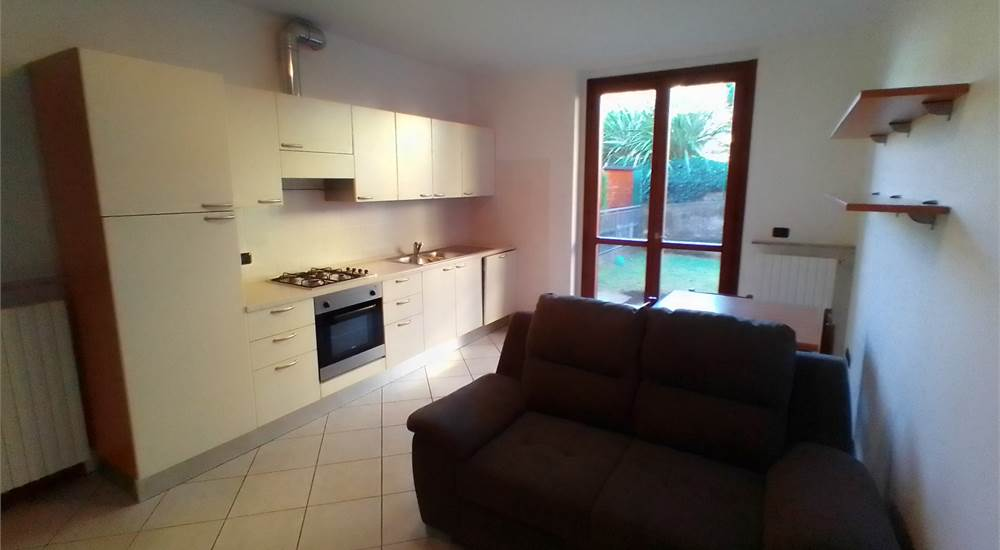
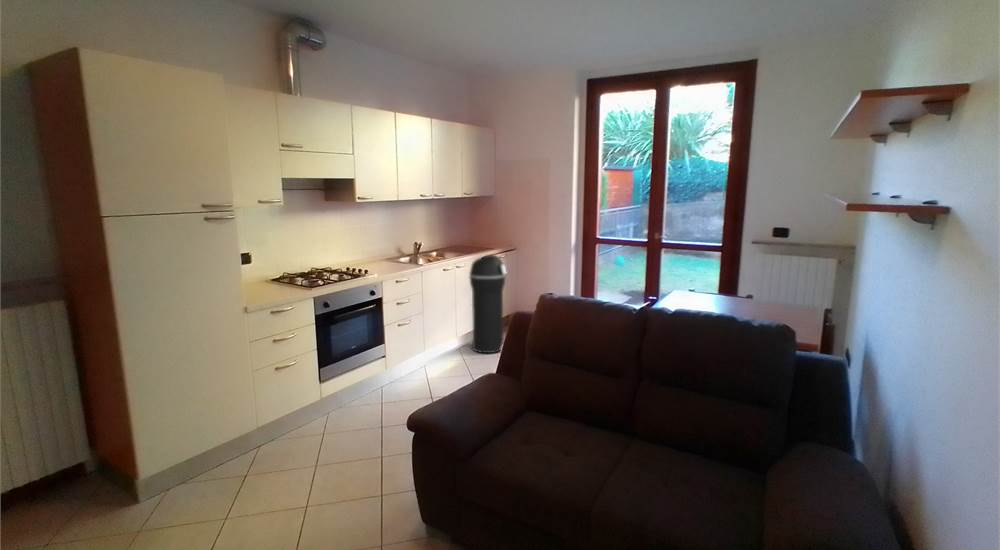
+ trash can [468,253,508,354]
